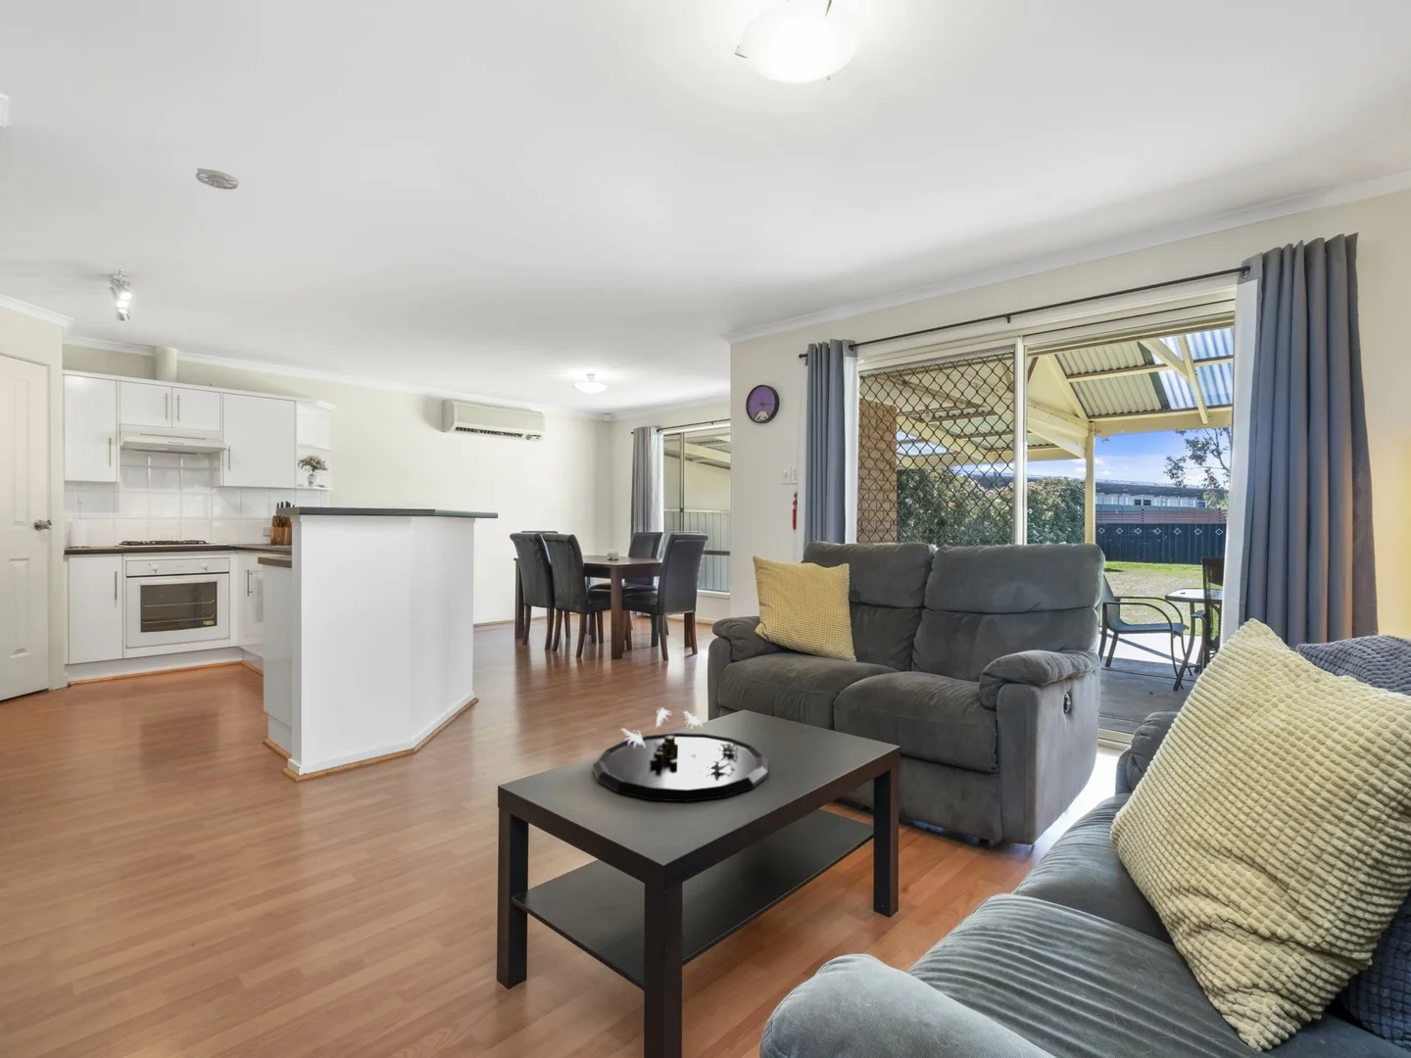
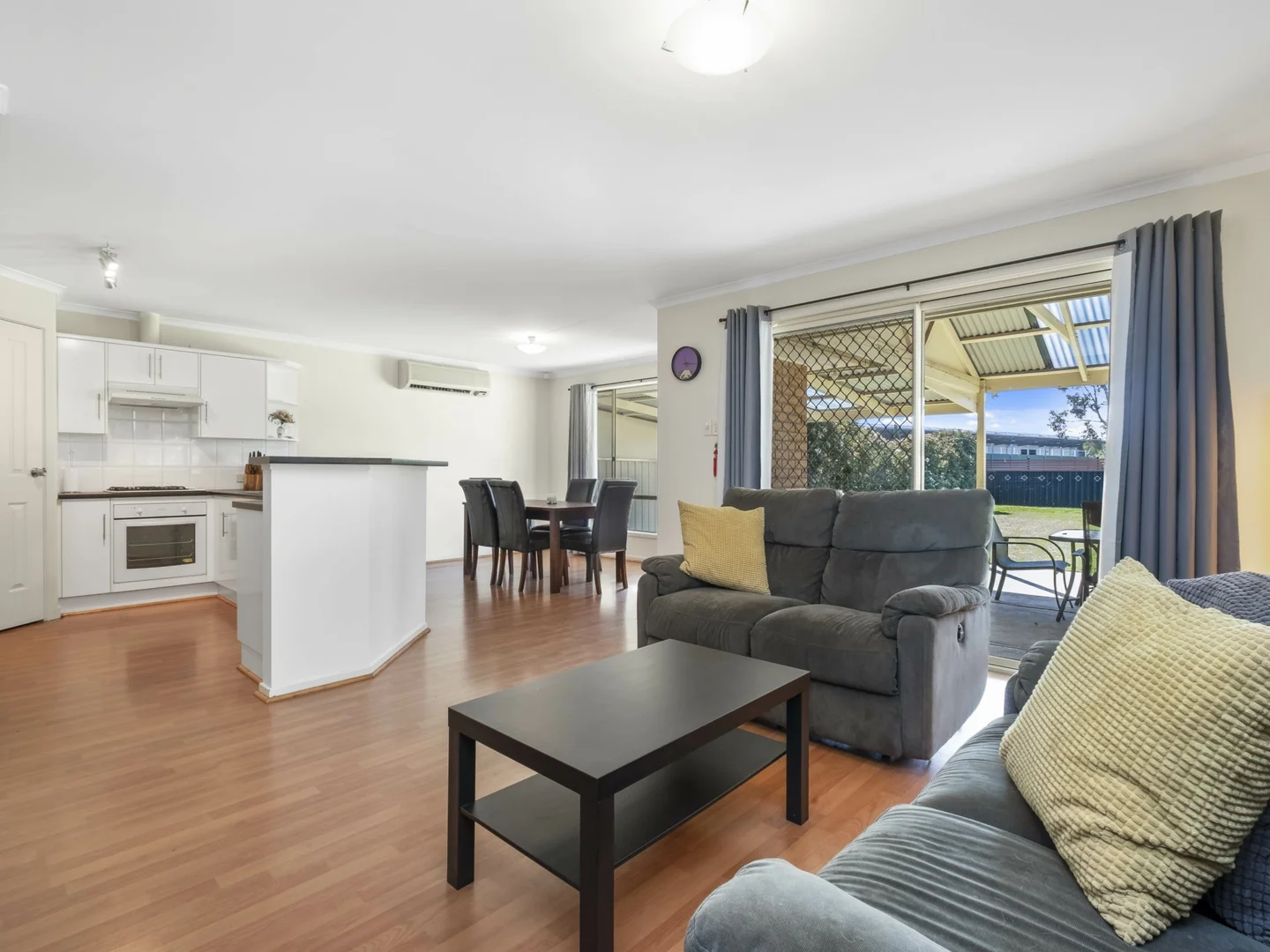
- decorative tray [592,707,769,802]
- smoke detector [196,168,240,190]
